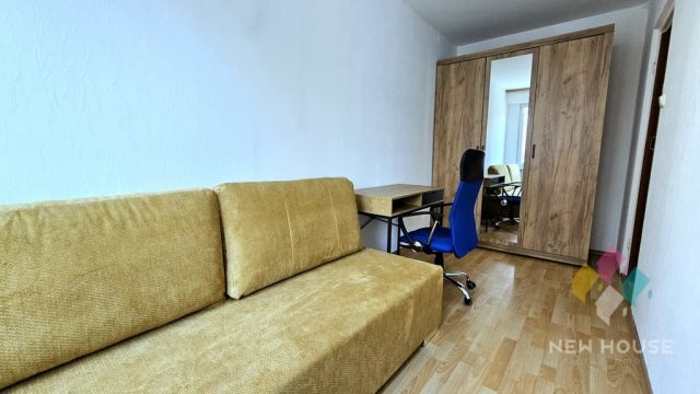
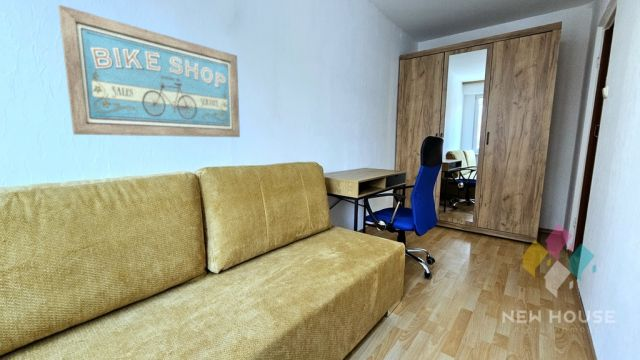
+ wall art [57,4,241,138]
